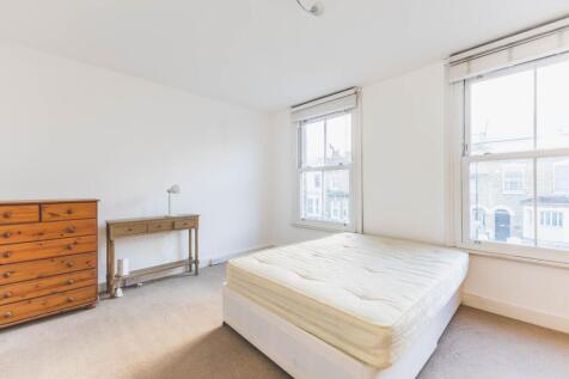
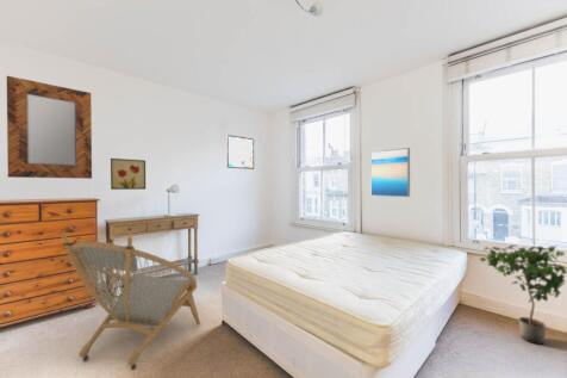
+ wall art [225,134,255,171]
+ armchair [58,233,201,371]
+ wall art [369,147,411,198]
+ home mirror [6,75,93,180]
+ wall art [110,157,147,191]
+ potted plant [478,243,567,346]
